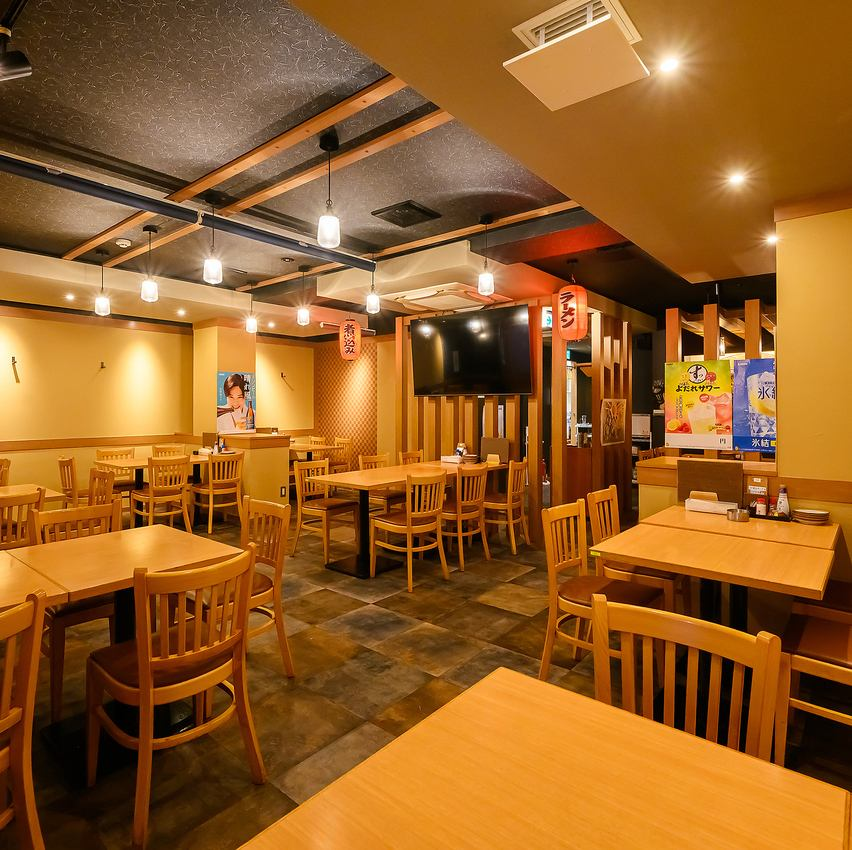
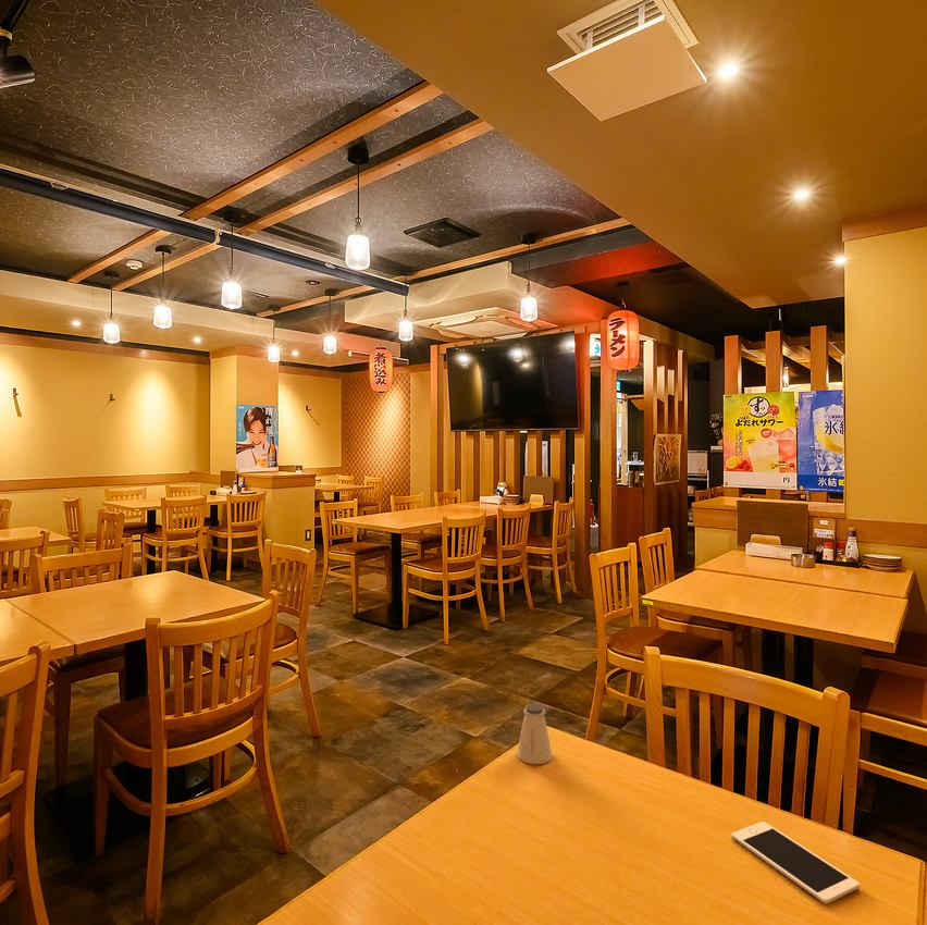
+ saltshaker [516,703,554,765]
+ cell phone [730,821,861,904]
